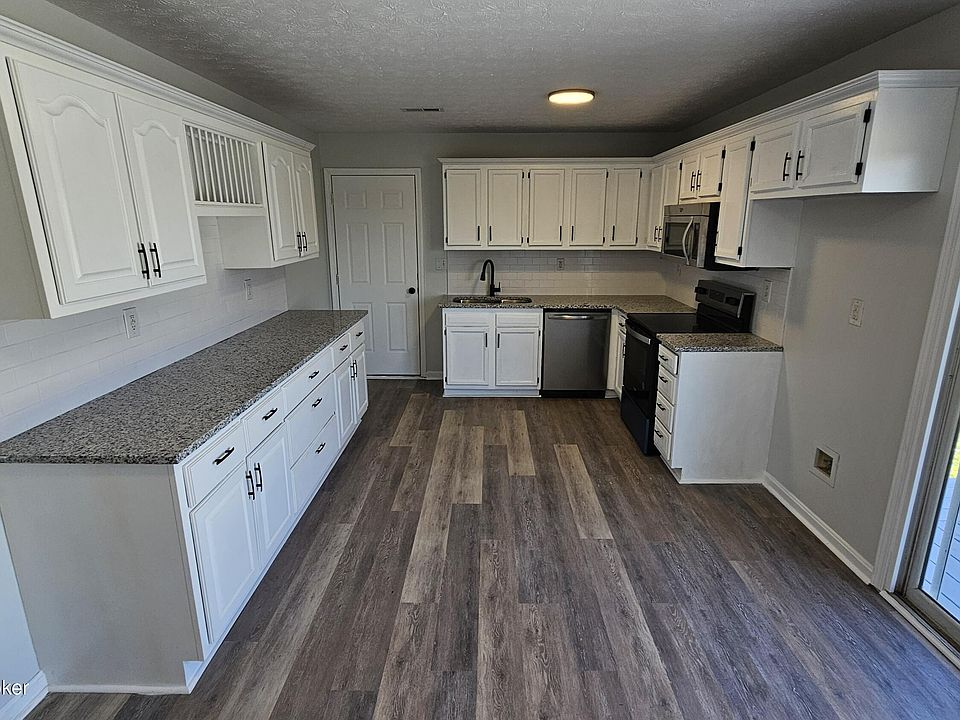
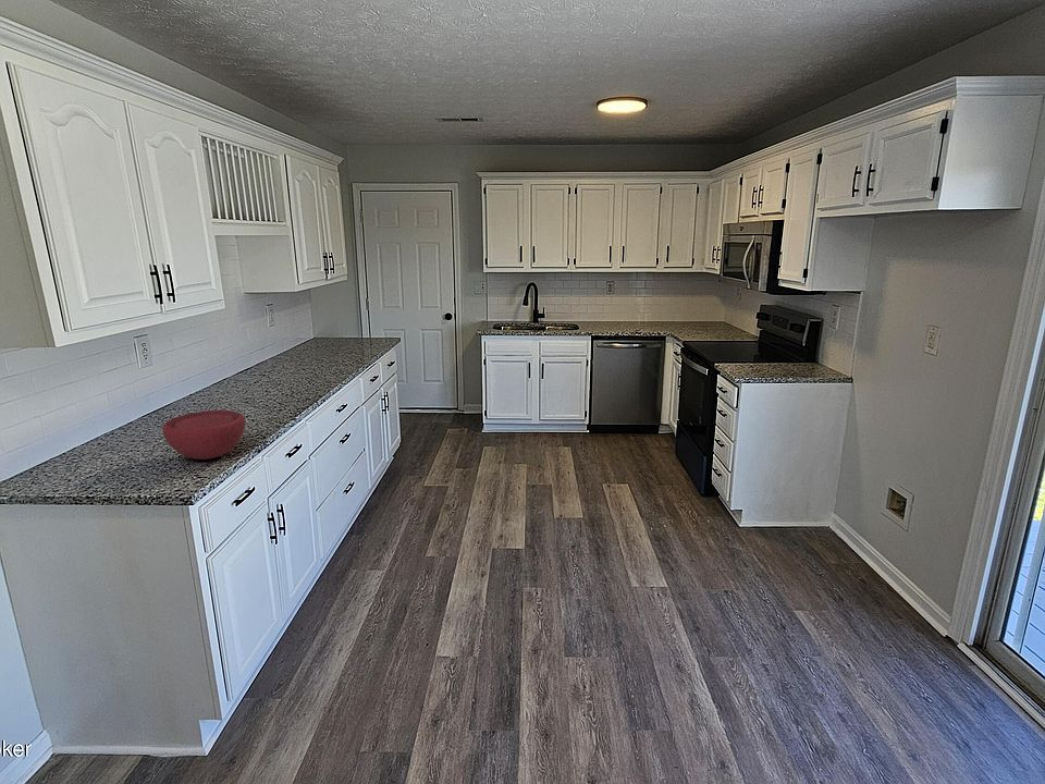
+ bowl [161,409,246,461]
